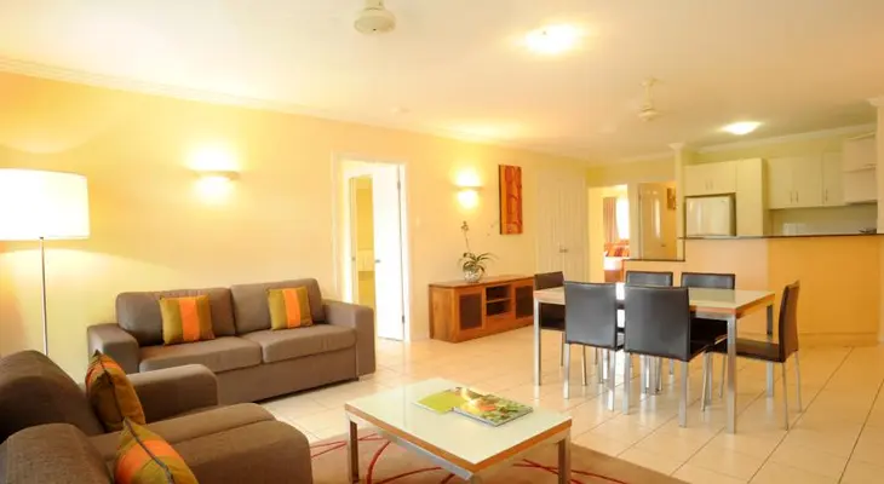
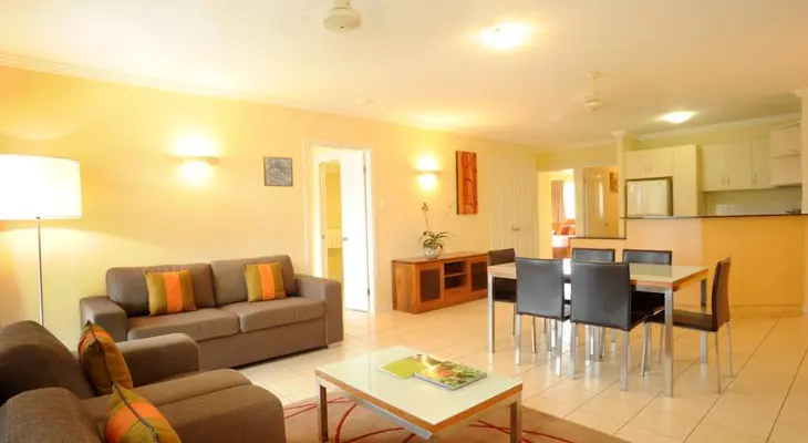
+ wall art [262,155,294,188]
